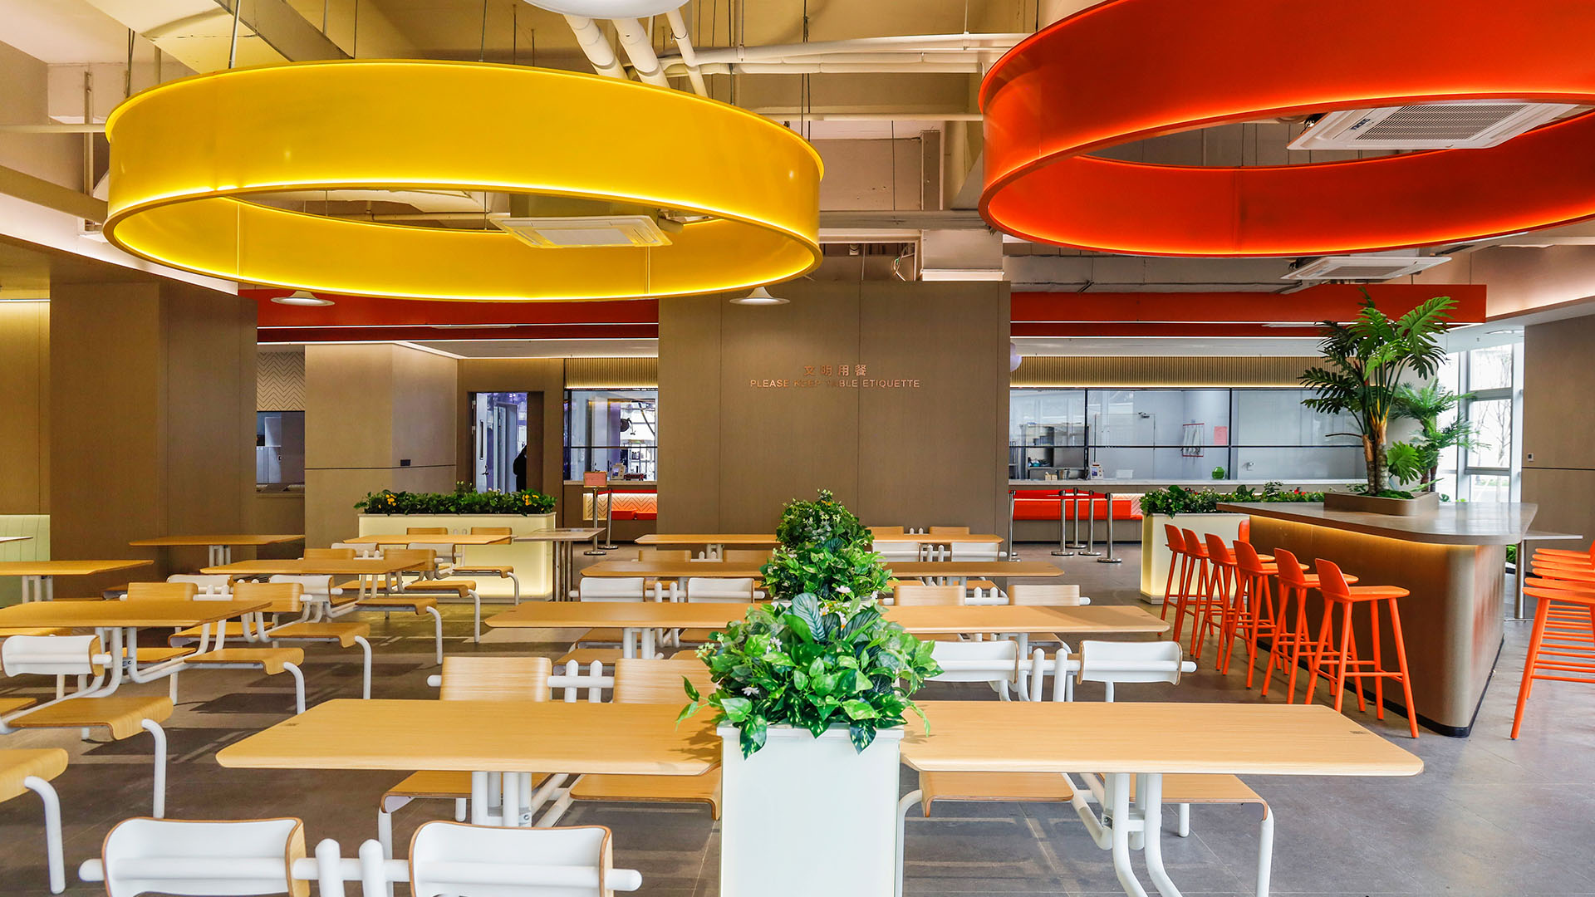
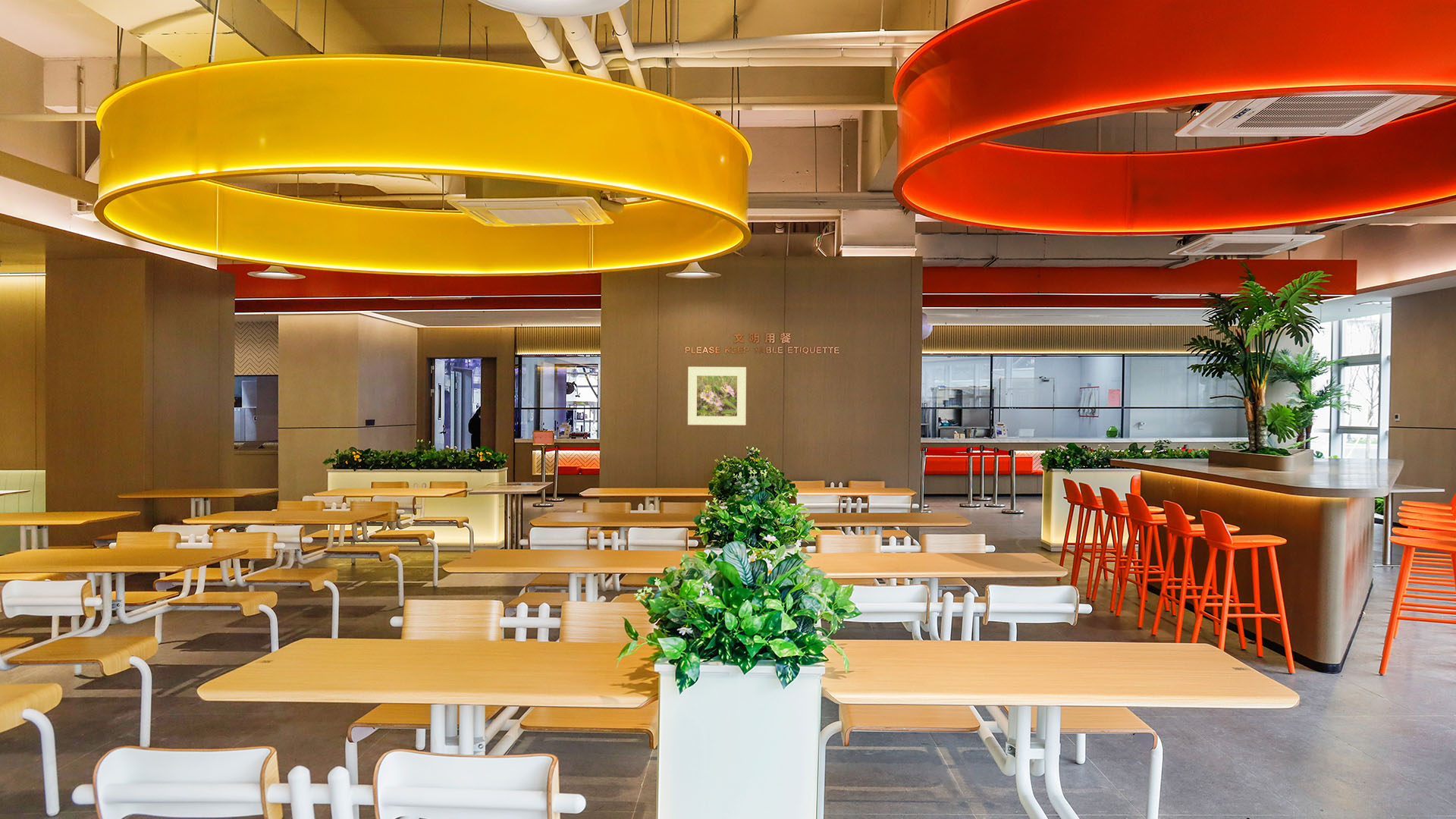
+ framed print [687,366,747,426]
